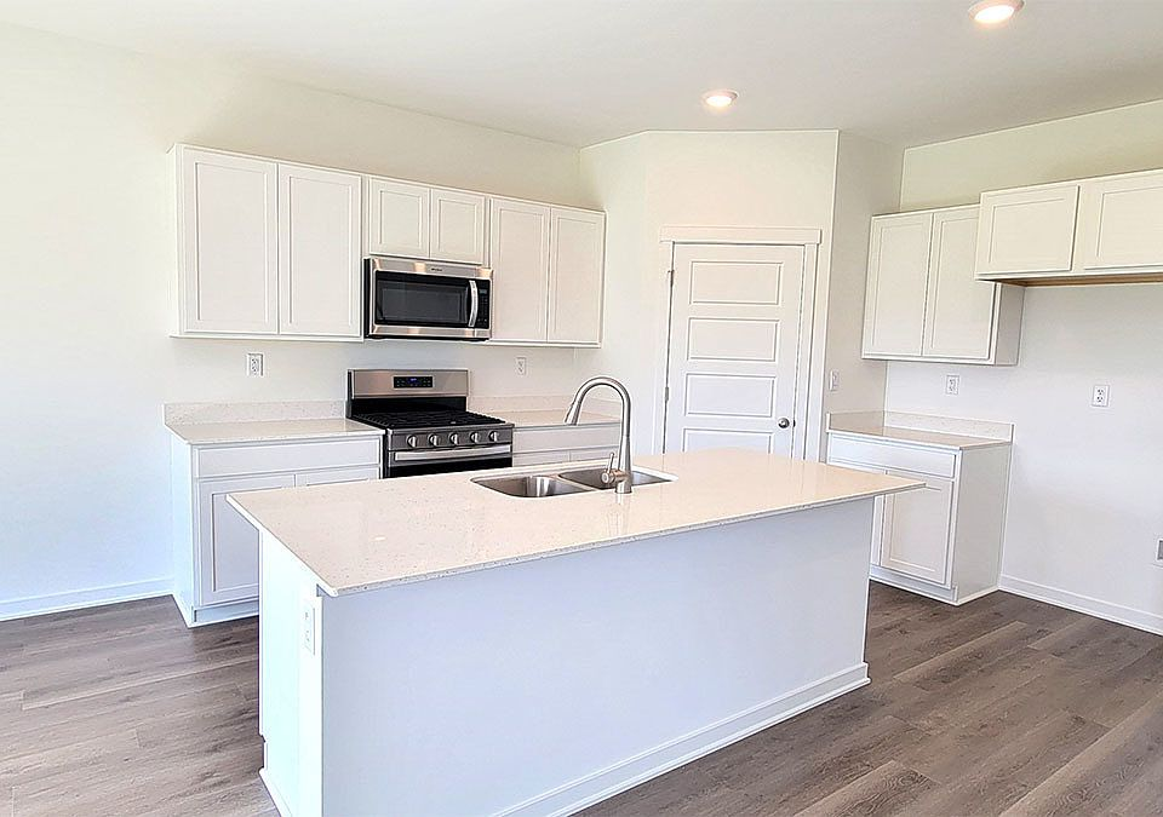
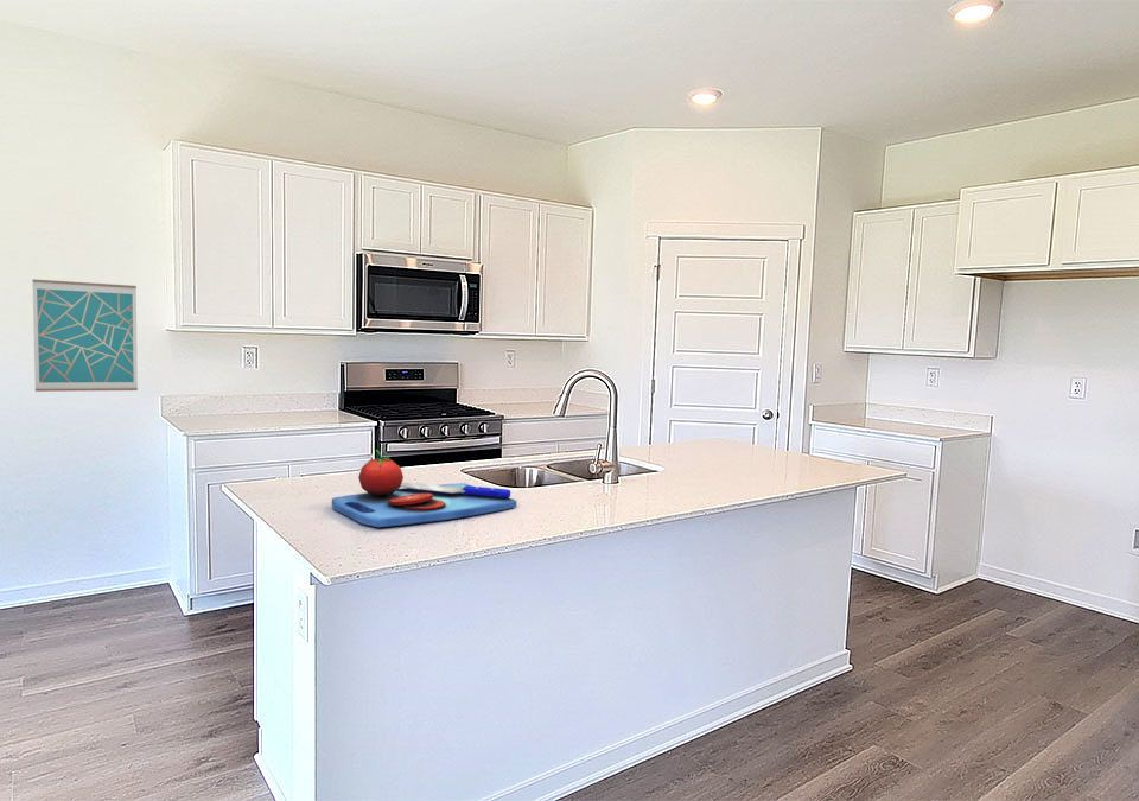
+ wall art [32,278,139,393]
+ chopping board [331,449,517,528]
